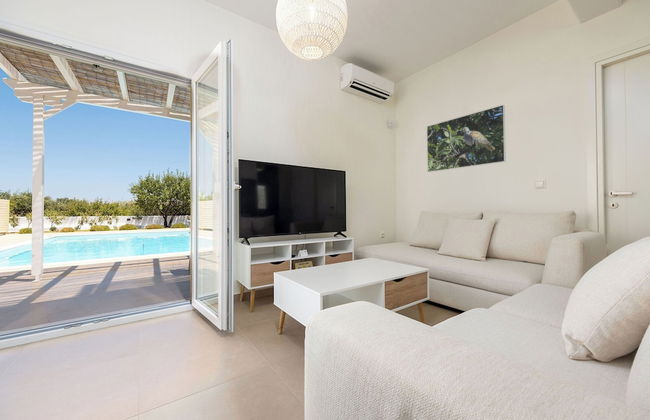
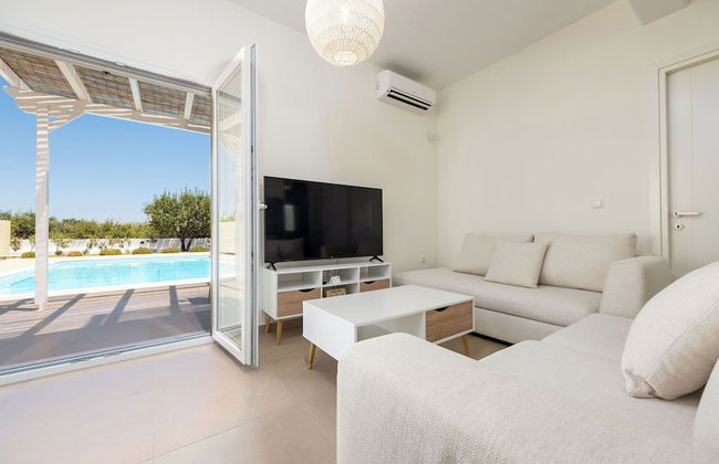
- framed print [426,104,507,173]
